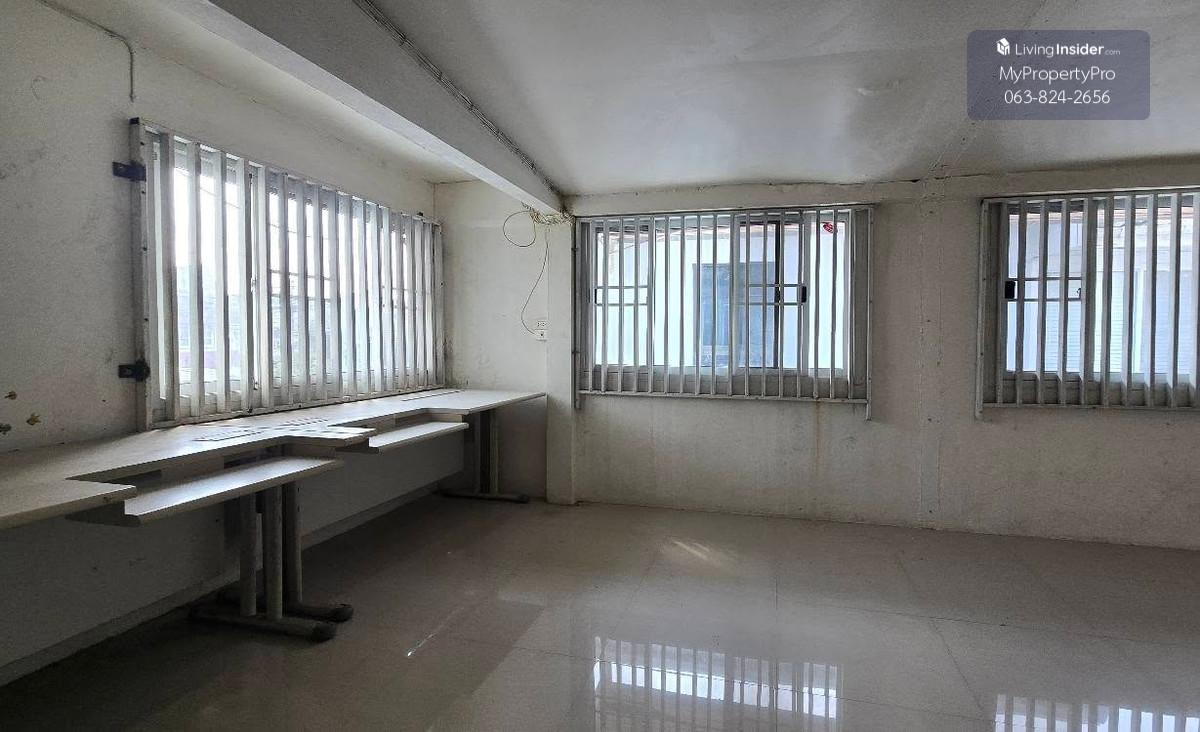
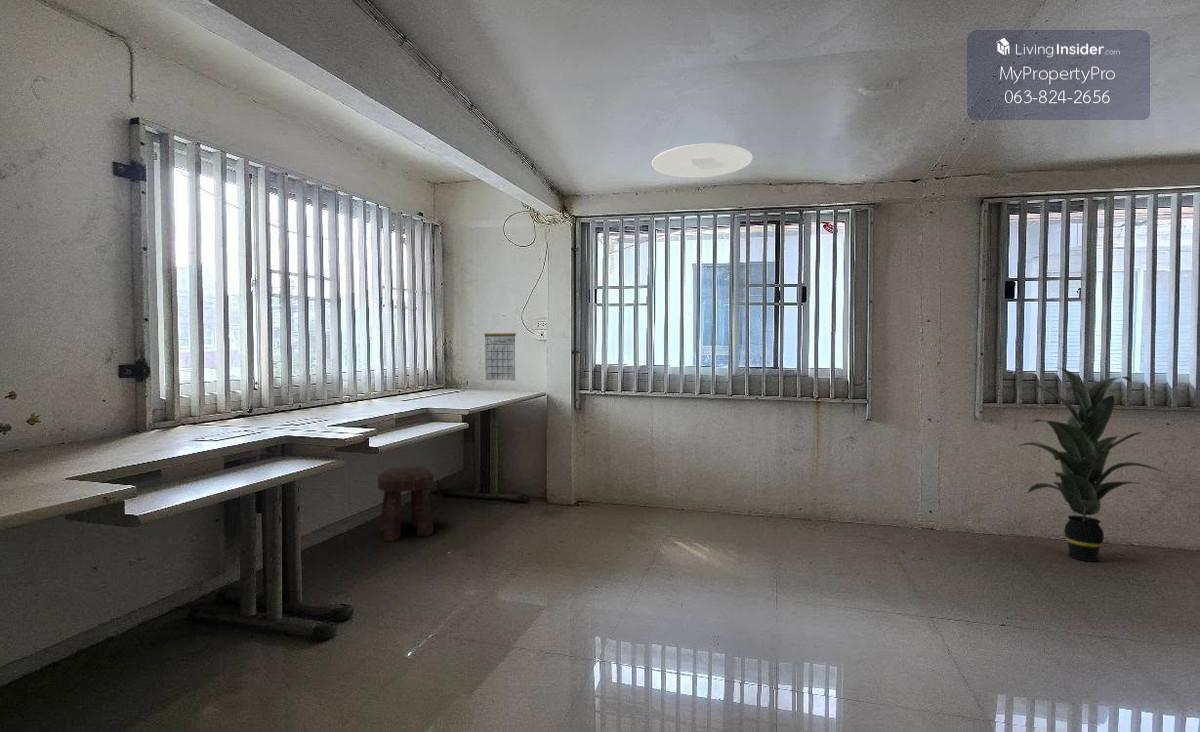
+ calendar [483,323,517,381]
+ indoor plant [1015,366,1168,563]
+ ceiling light [651,142,754,179]
+ stool [377,465,435,542]
